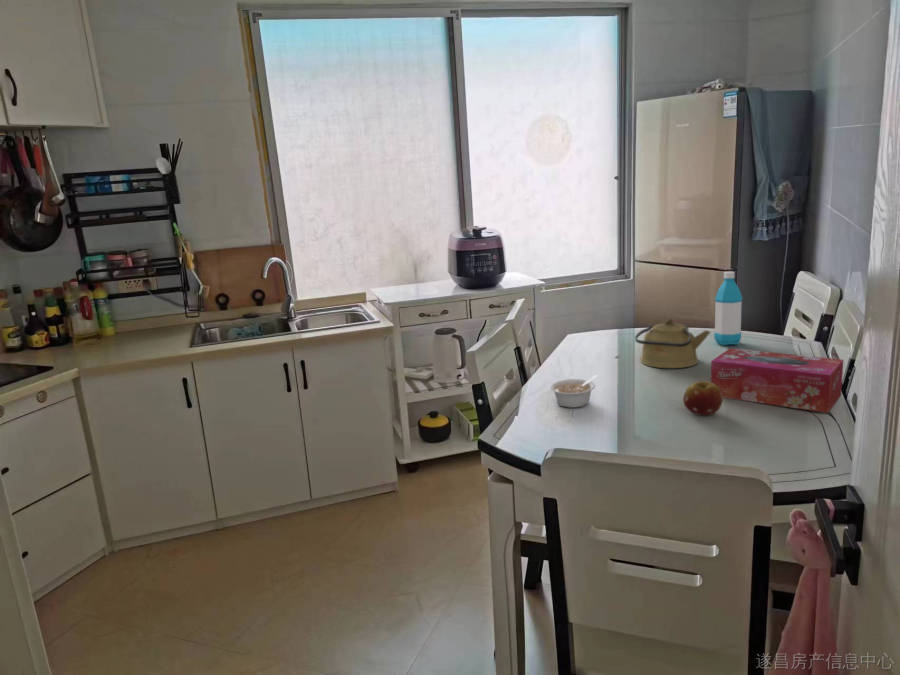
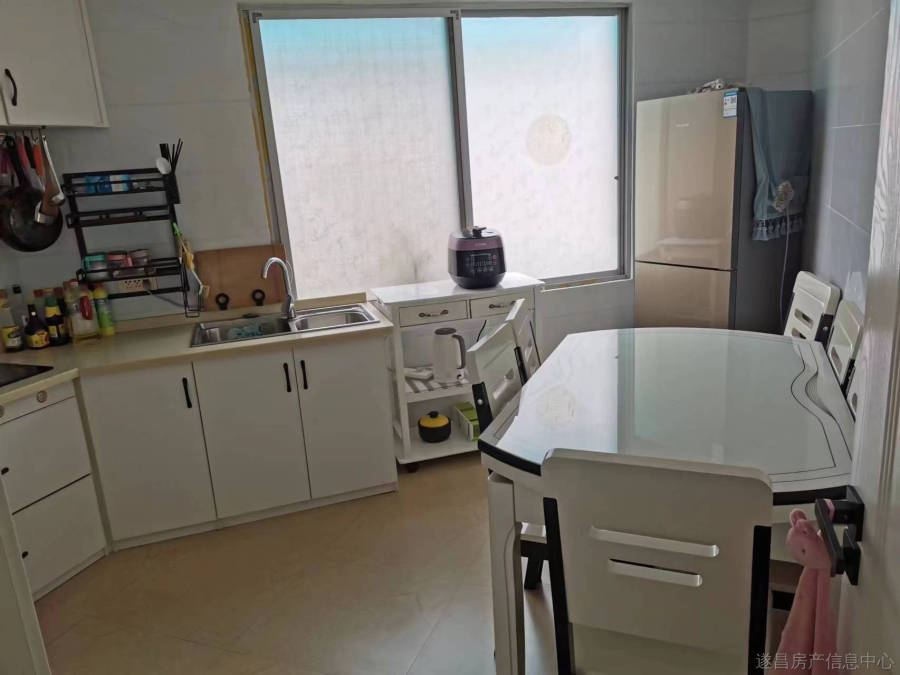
- legume [549,374,599,409]
- water bottle [713,271,743,346]
- kettle [634,318,711,369]
- fruit [682,380,724,416]
- tissue box [710,347,844,414]
